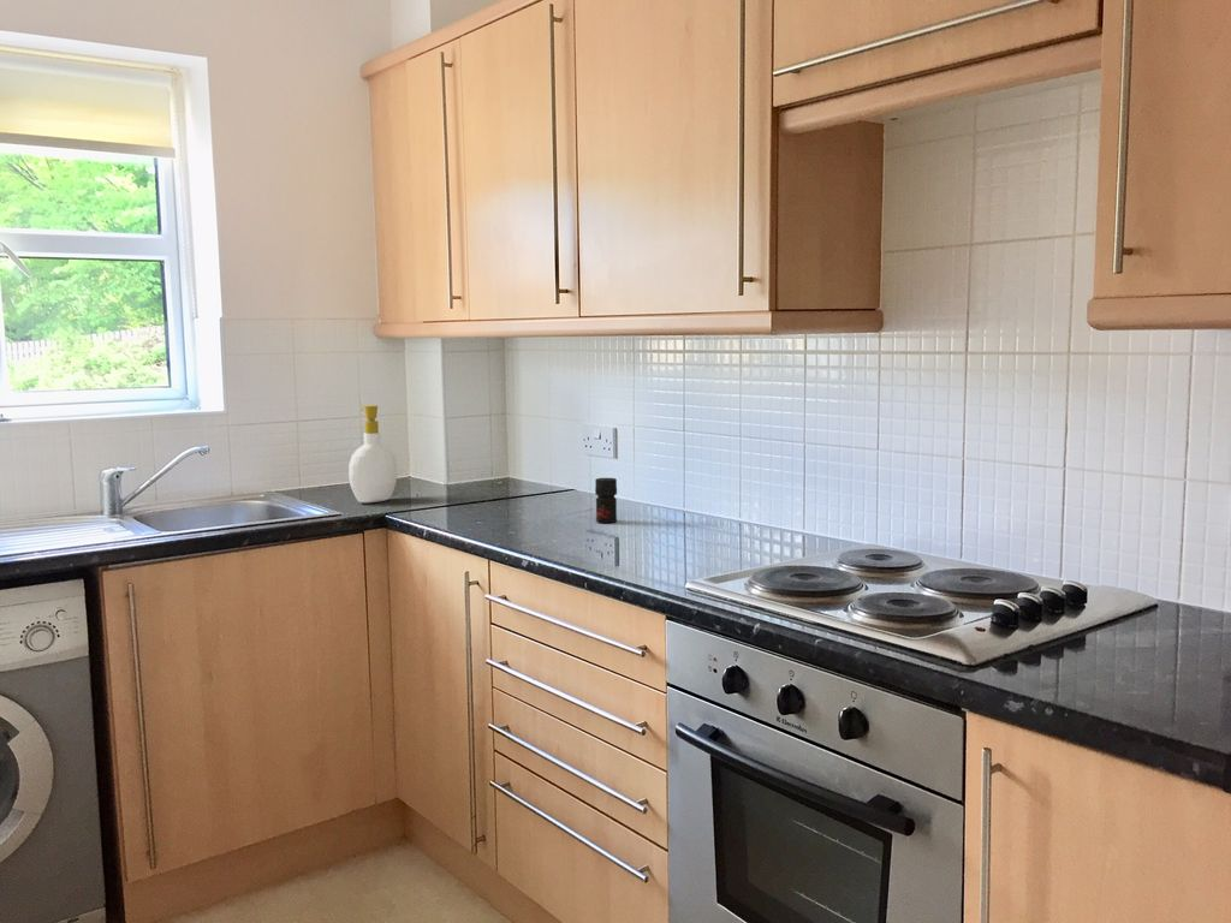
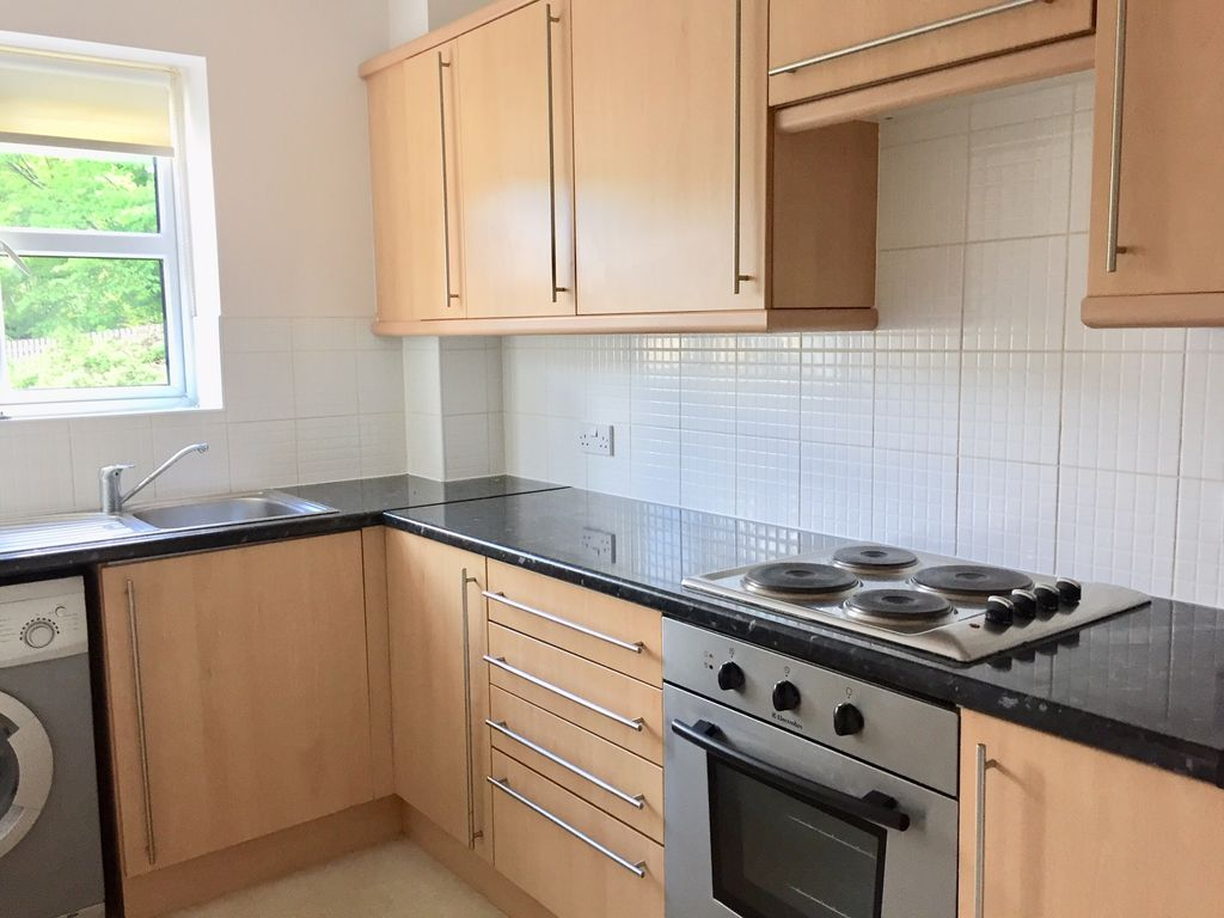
- jar [594,477,618,524]
- soap bottle [347,404,398,504]
